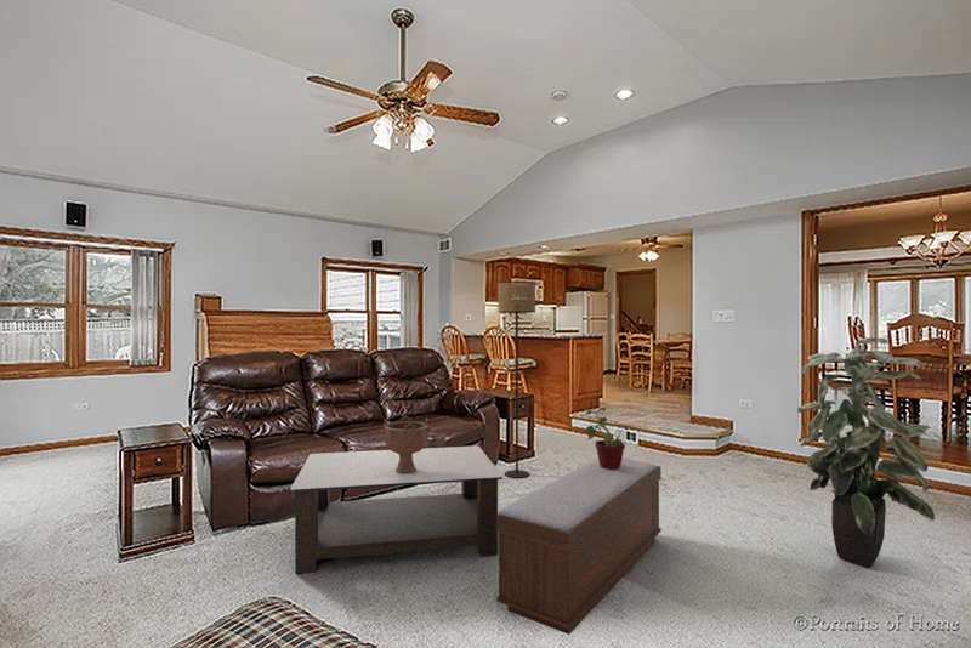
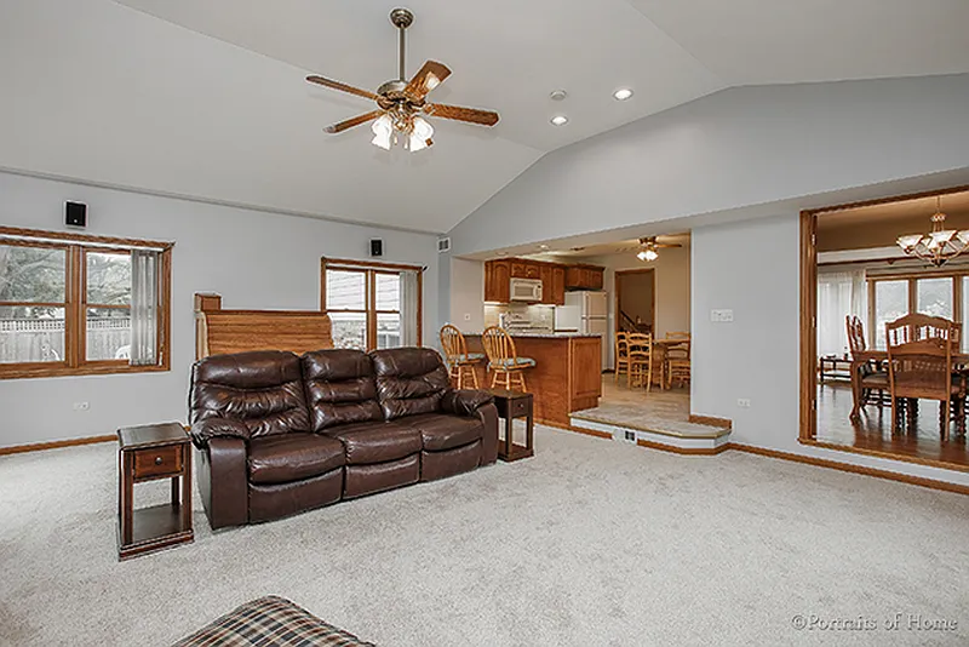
- potted plant [583,404,631,470]
- indoor plant [796,336,936,569]
- floor lamp [496,280,536,479]
- coffee table [289,445,504,574]
- bench [495,456,663,636]
- decorative bowl [380,413,432,473]
